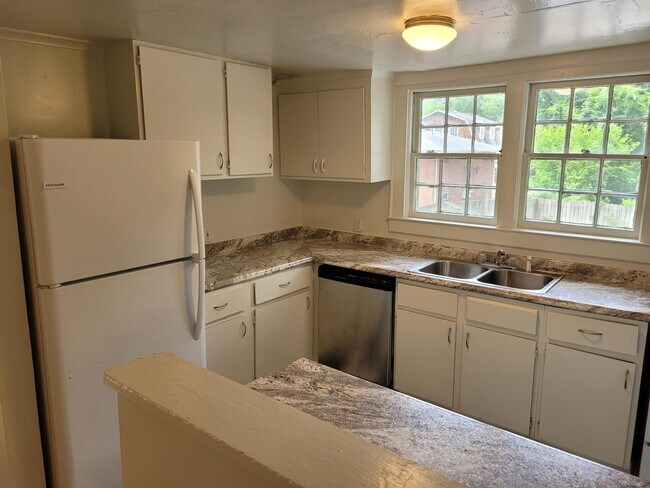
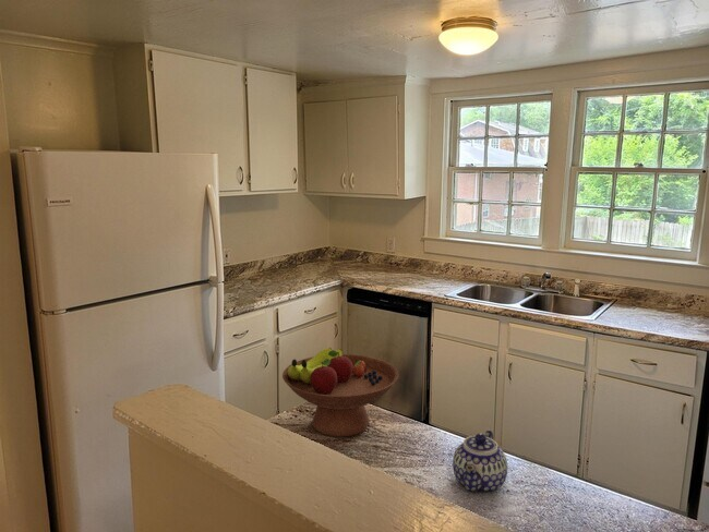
+ fruit bowl [281,347,399,438]
+ teapot [452,430,508,493]
